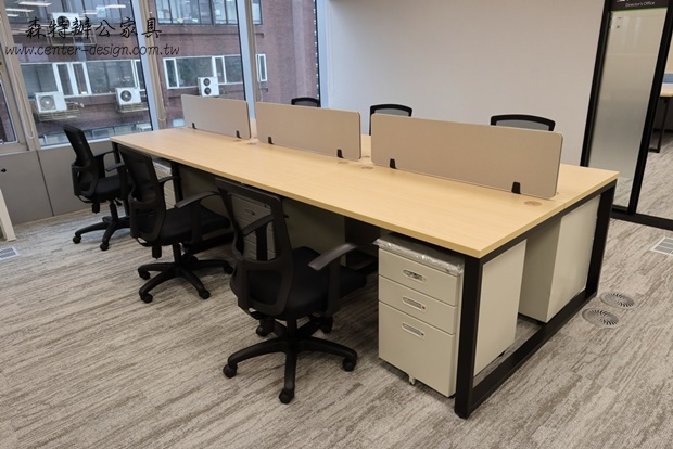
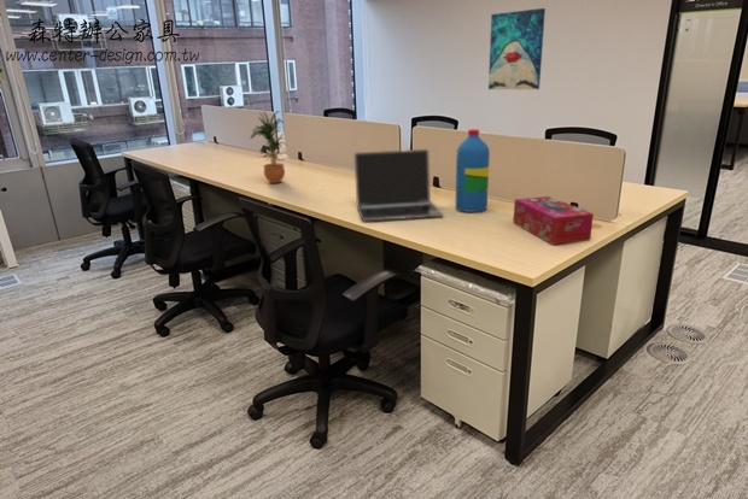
+ water bottle [455,128,491,213]
+ potted plant [250,110,287,184]
+ tissue box [513,195,595,246]
+ wall art [487,7,547,90]
+ laptop [352,148,444,222]
